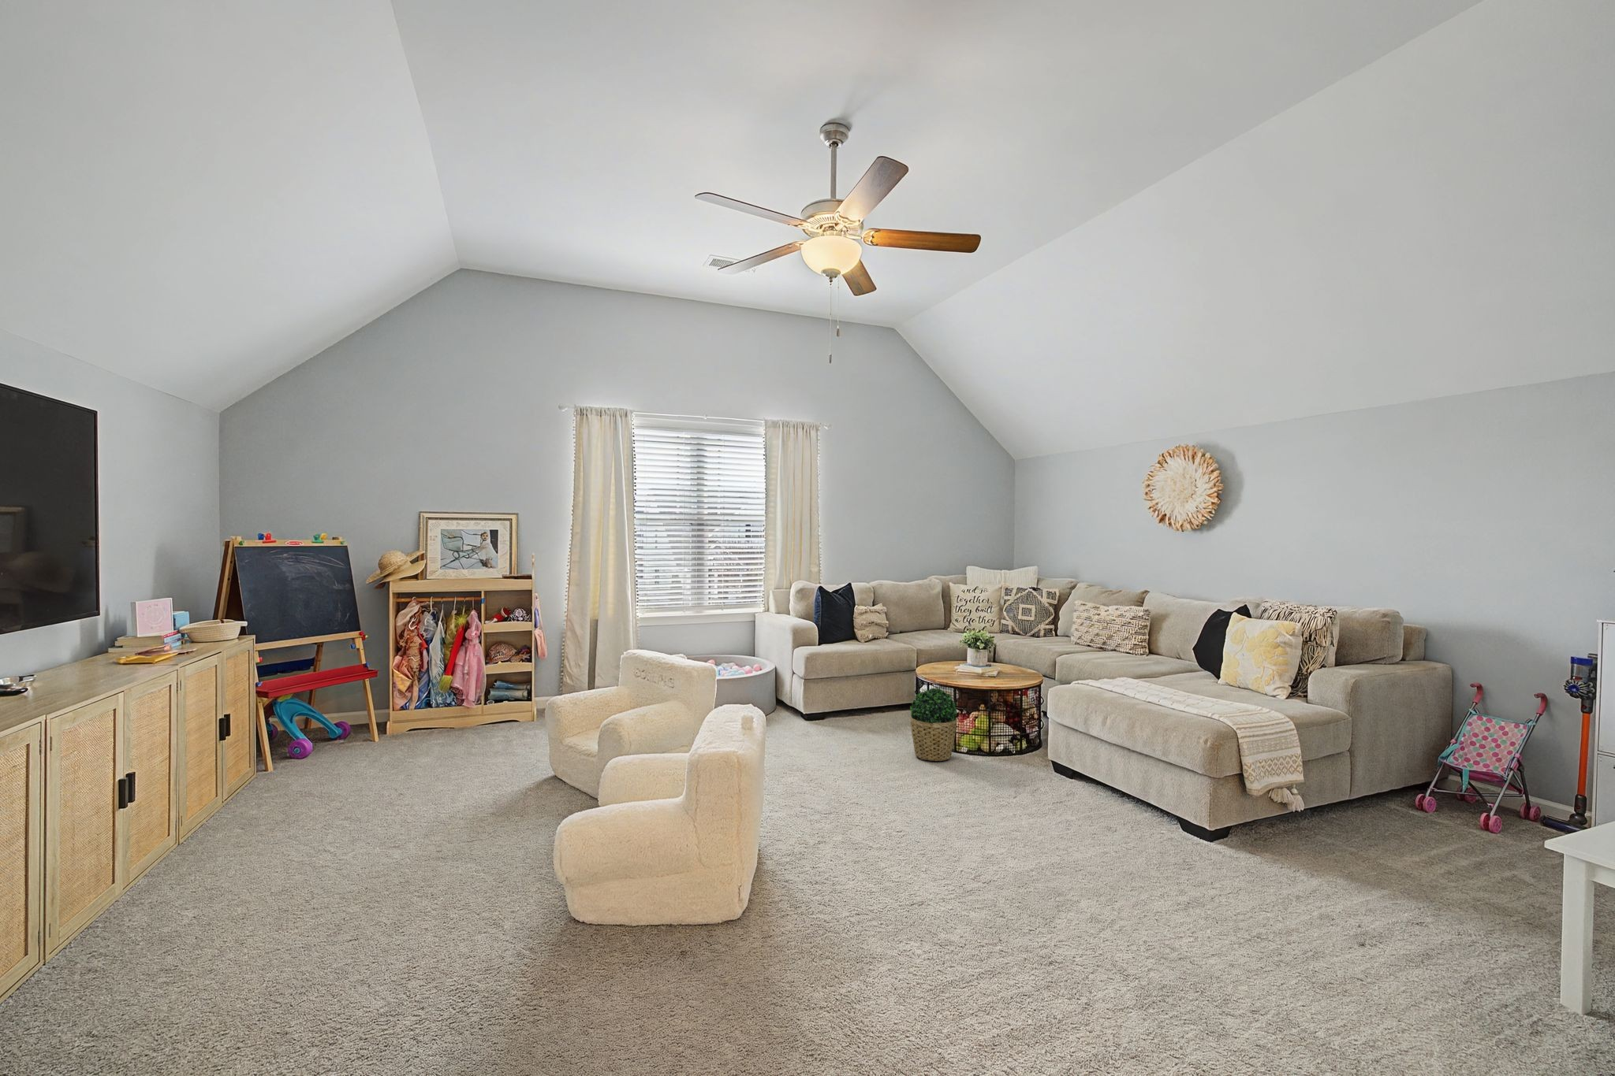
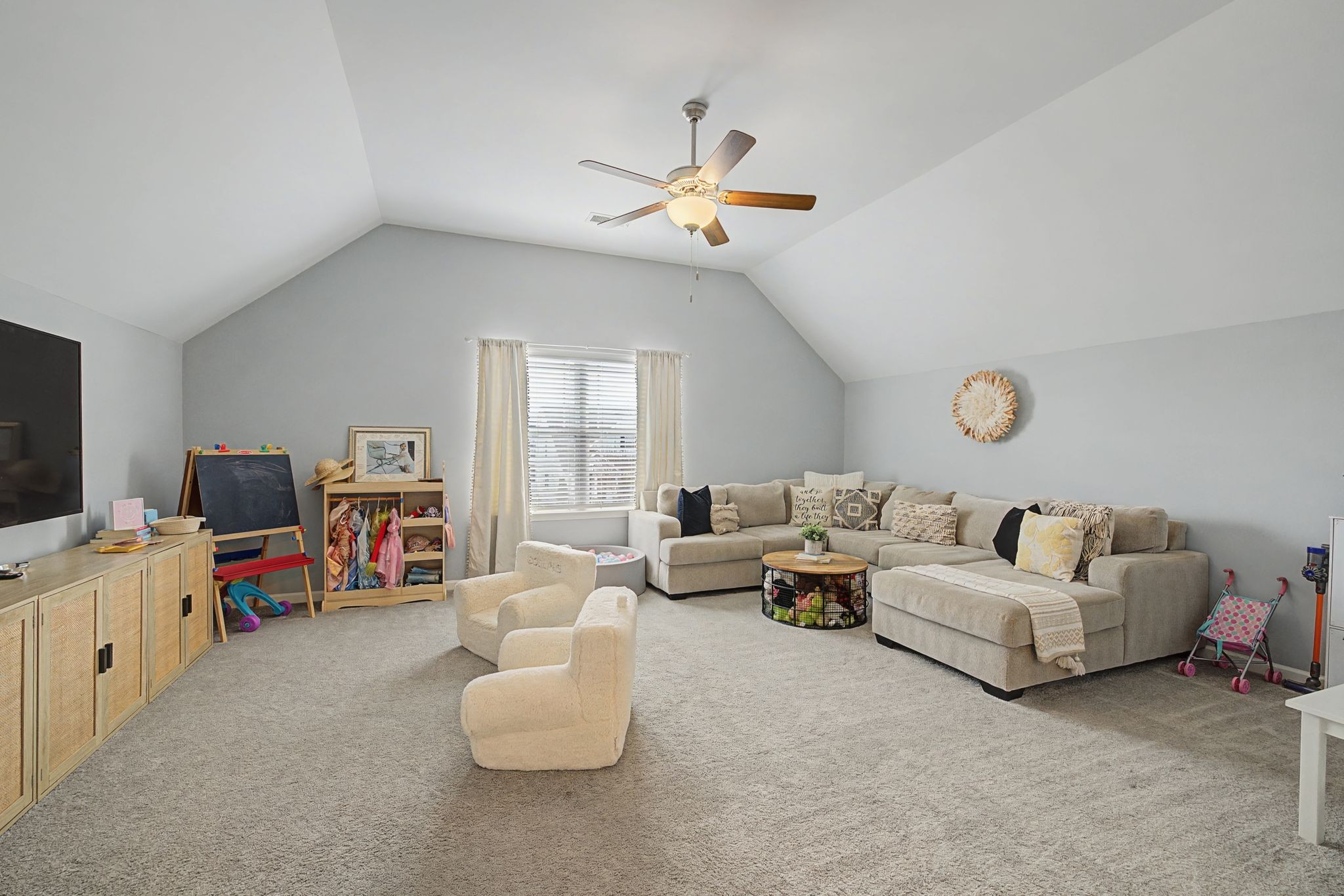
- potted plant [910,688,958,761]
